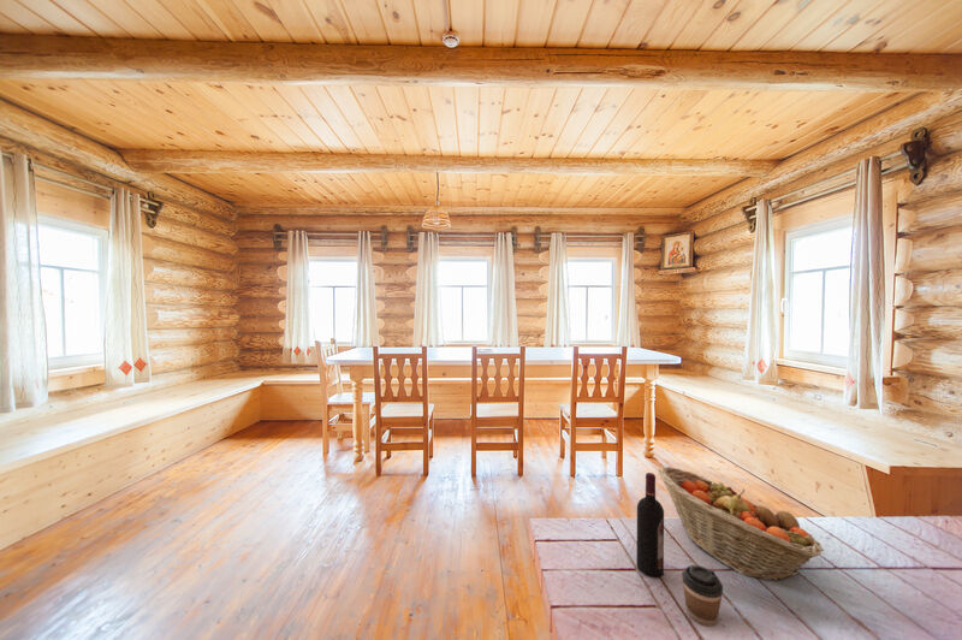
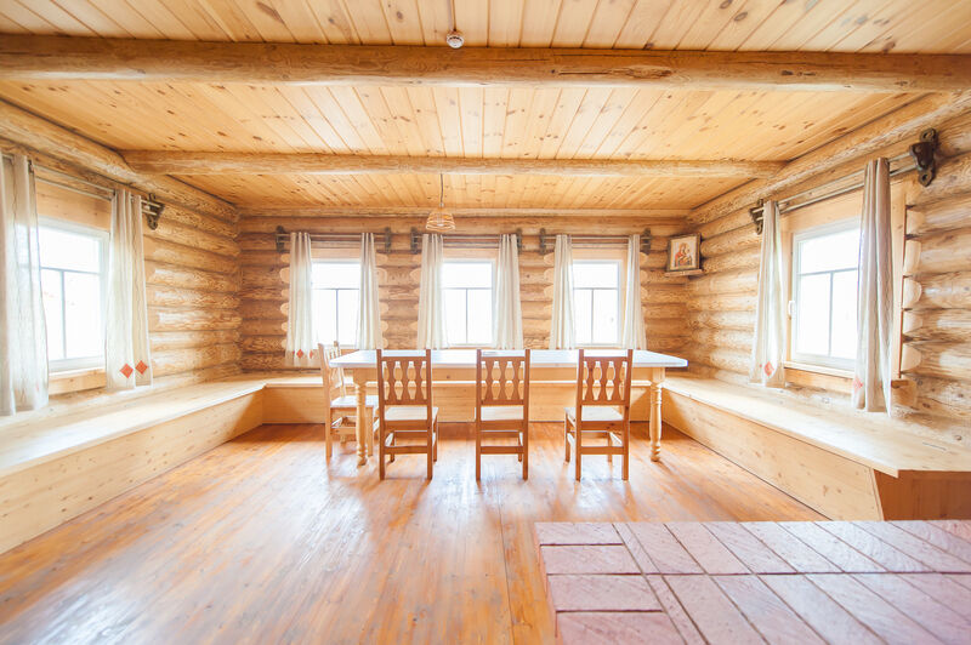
- coffee cup [681,564,724,628]
- wine bottle [636,472,665,579]
- fruit basket [657,466,825,582]
